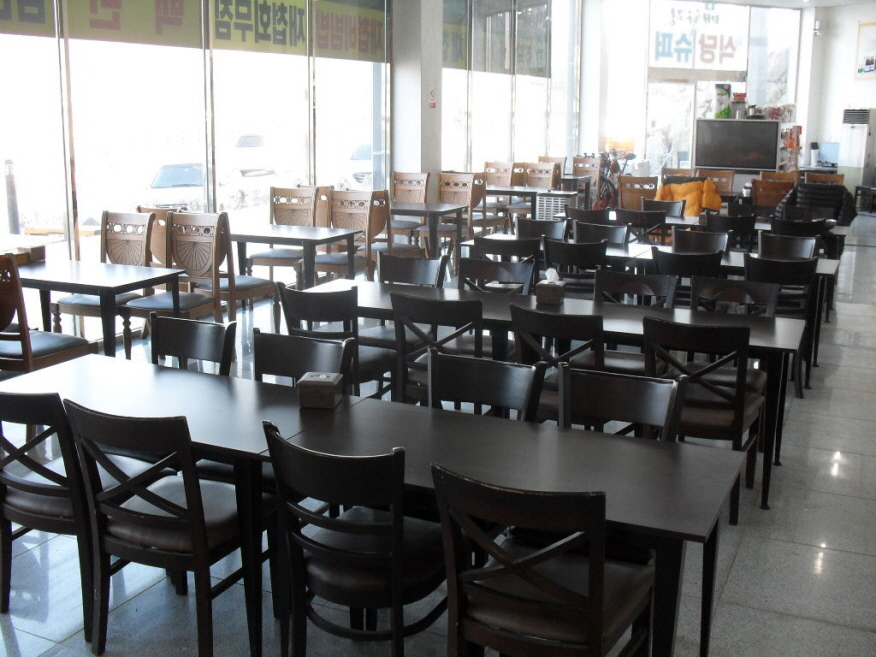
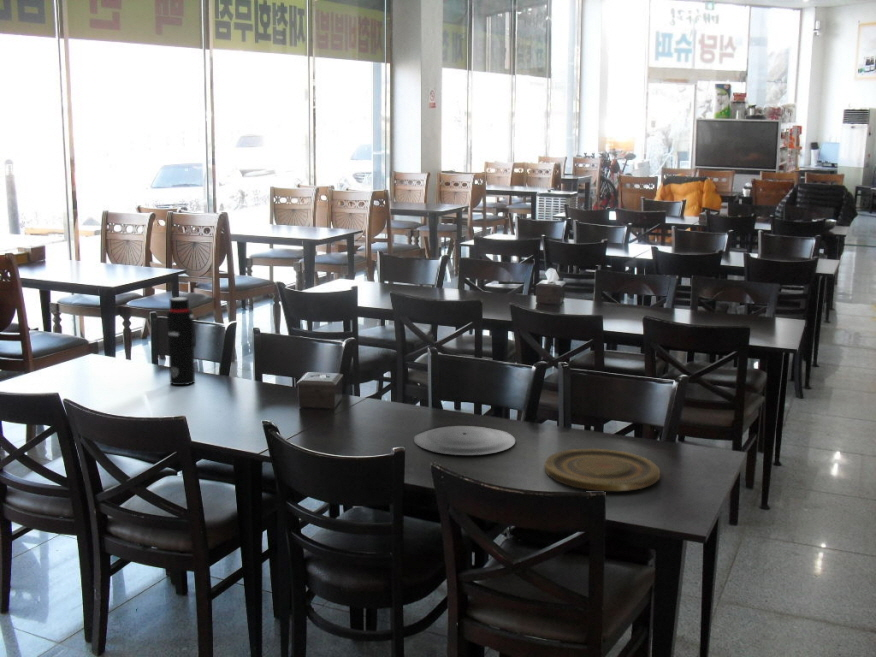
+ plate [544,448,661,492]
+ plate [413,425,516,456]
+ water bottle [166,296,197,386]
